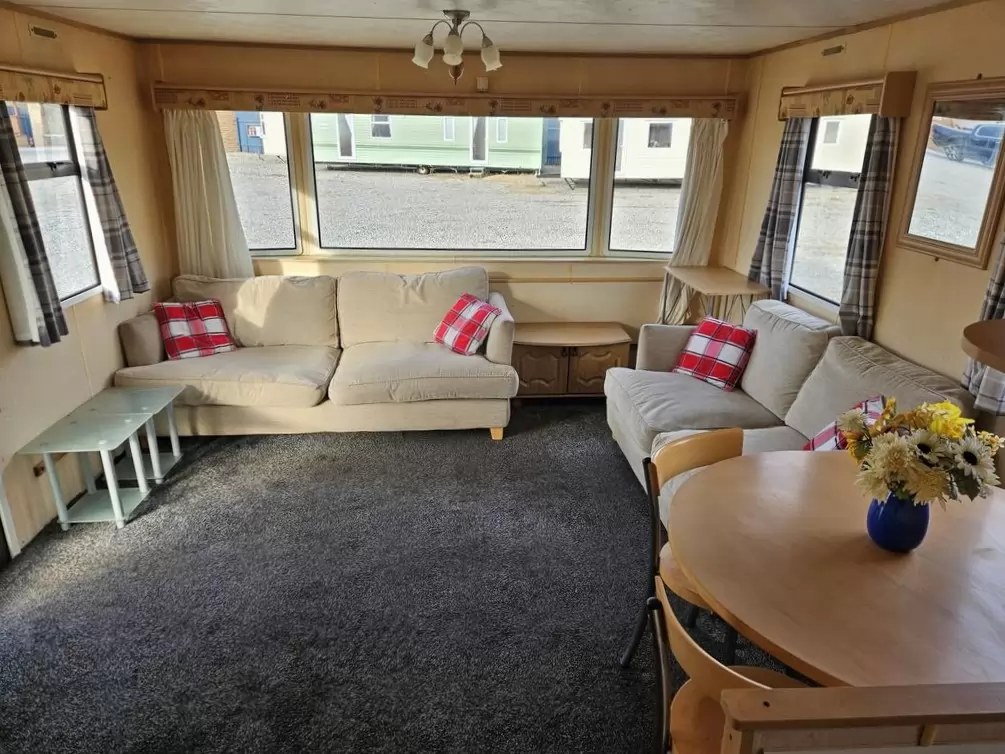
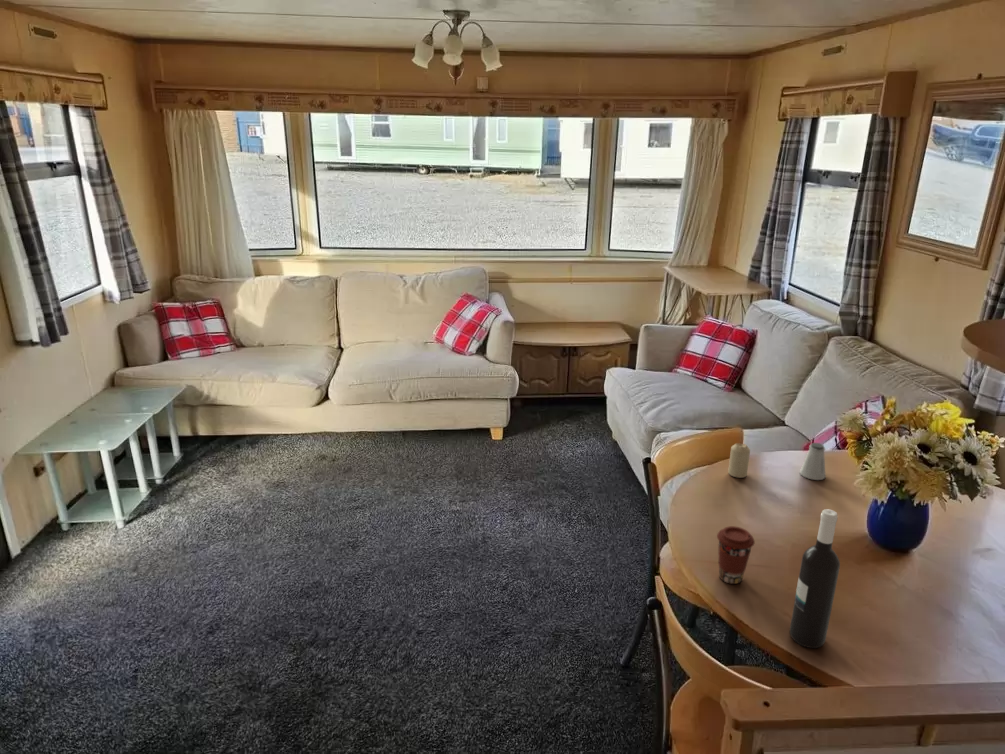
+ wine bottle [789,508,841,649]
+ saltshaker [799,442,827,481]
+ candle [727,442,751,479]
+ coffee cup [716,525,756,585]
